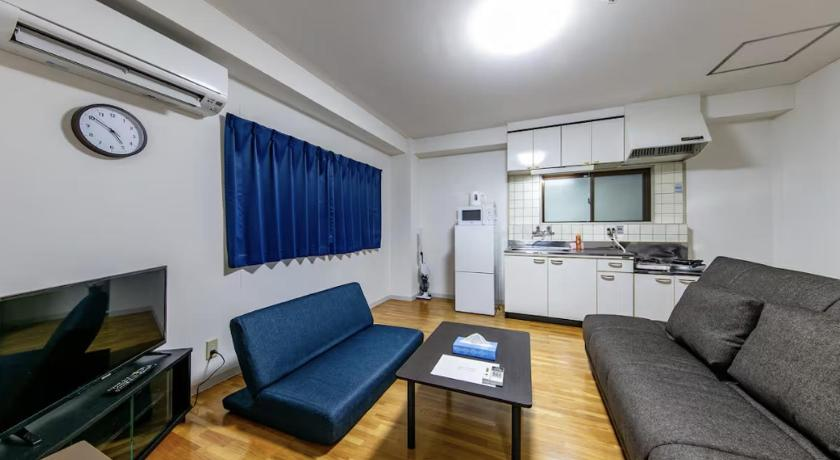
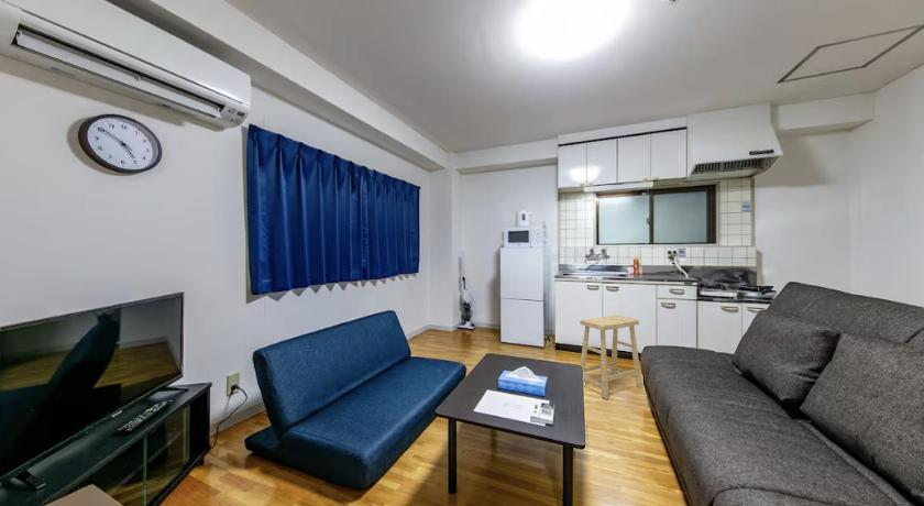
+ stool [579,314,644,400]
